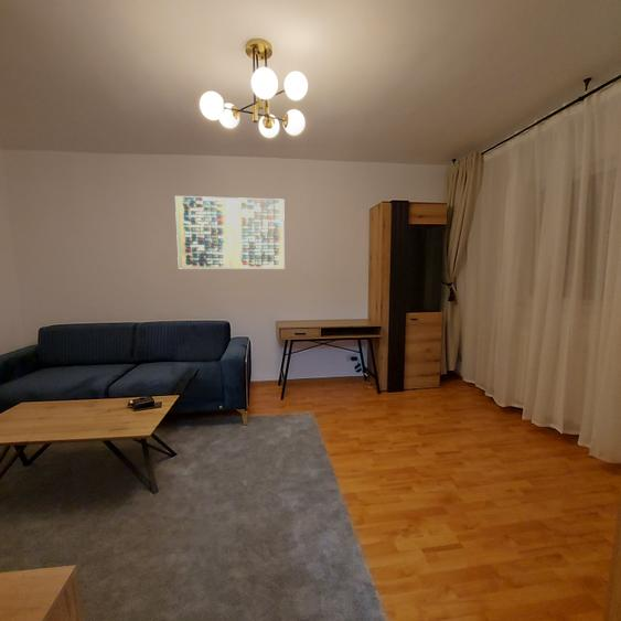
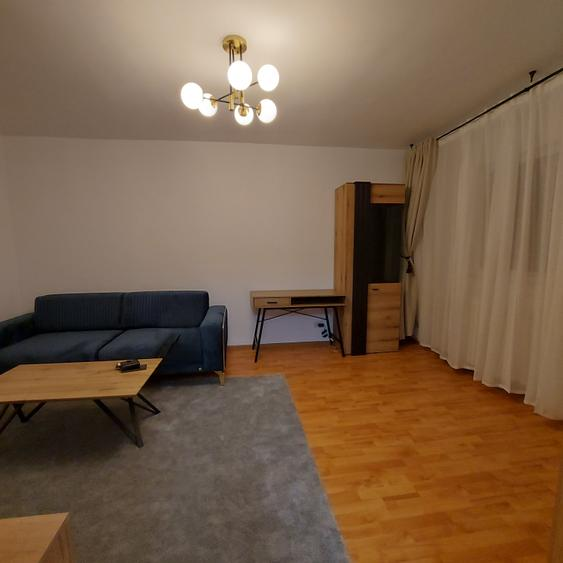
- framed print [174,195,286,270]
